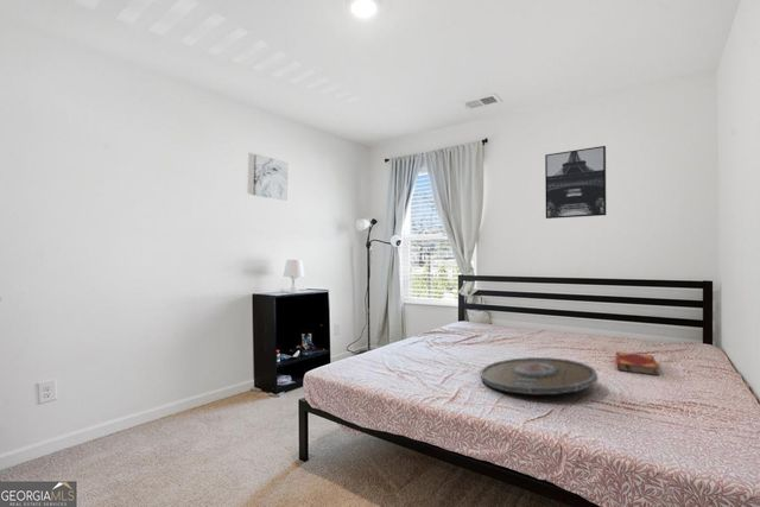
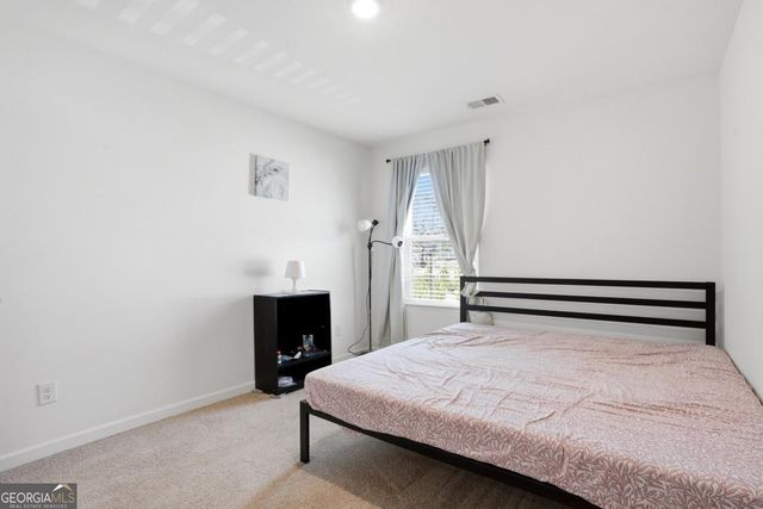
- hardback book [615,350,660,376]
- wall art [544,145,608,220]
- serving tray [479,356,600,395]
